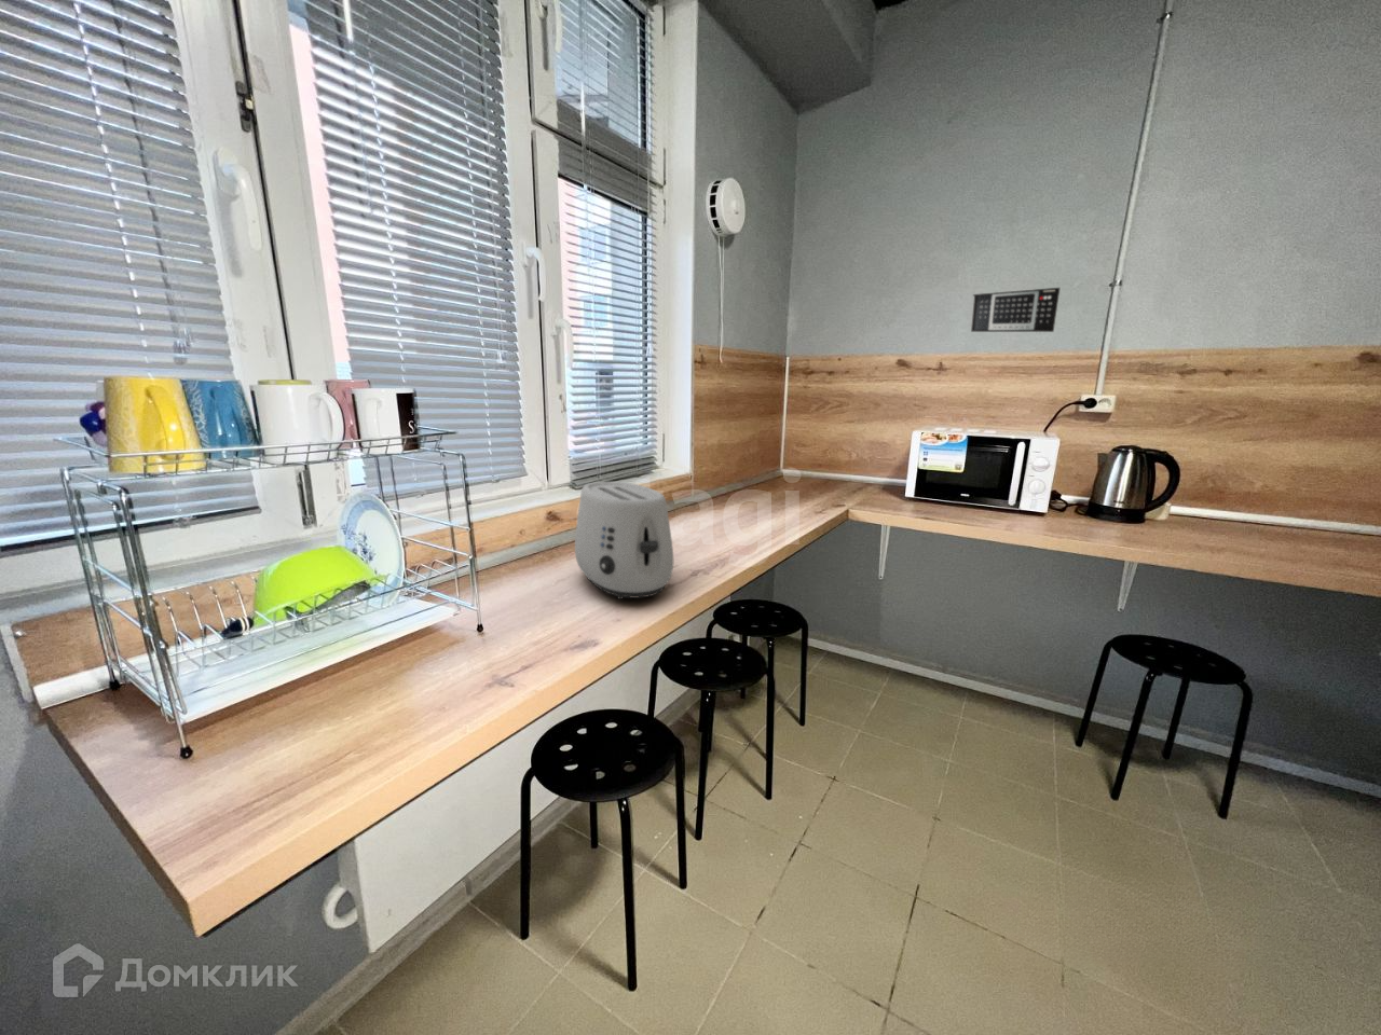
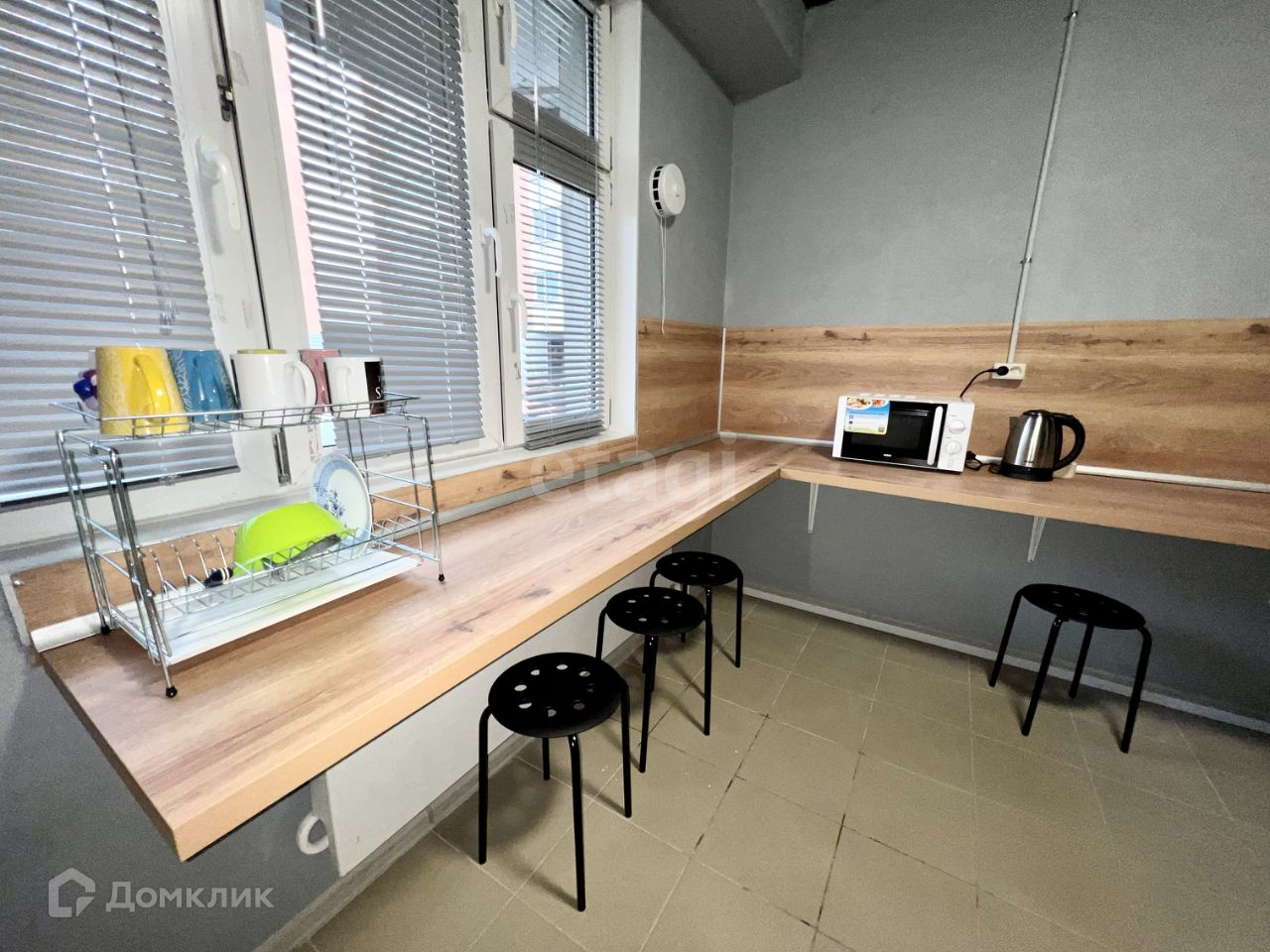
- calendar [970,287,1061,333]
- toaster [574,481,674,600]
